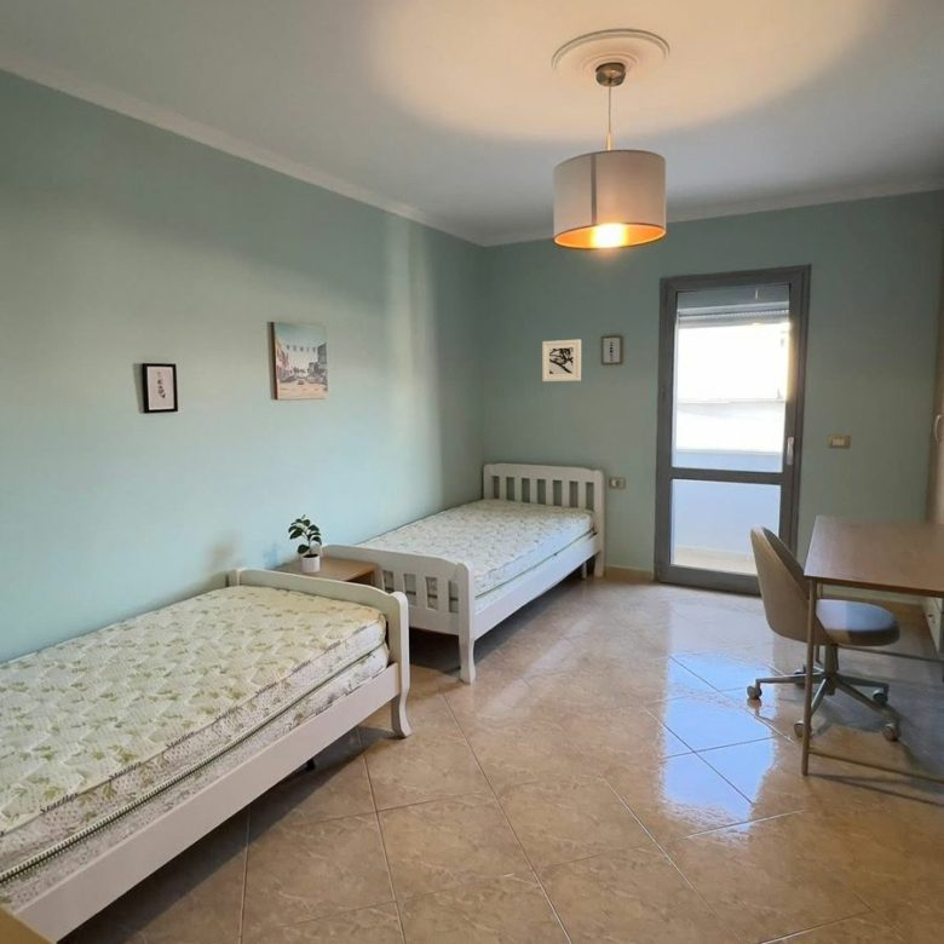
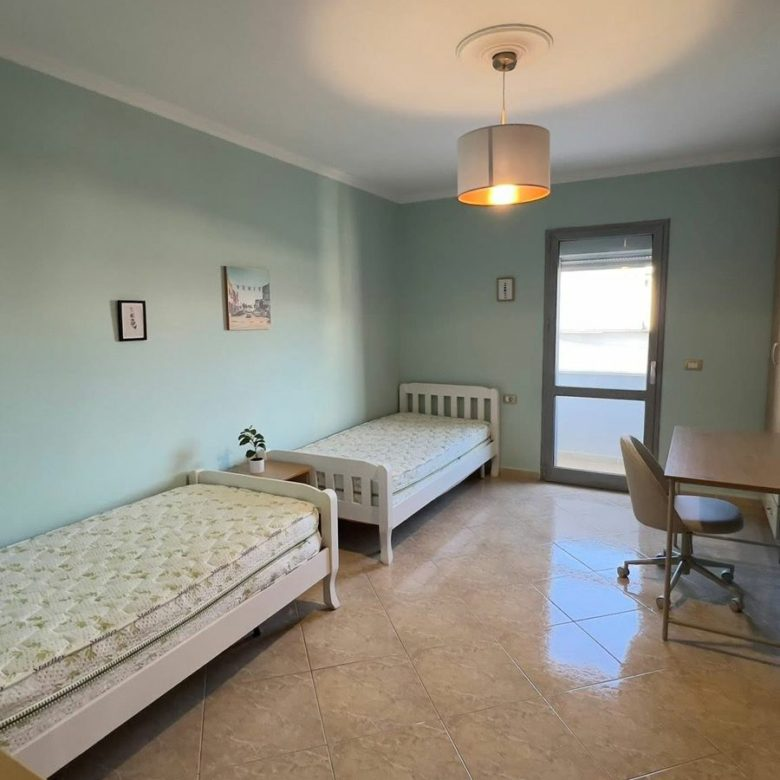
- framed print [541,339,582,382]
